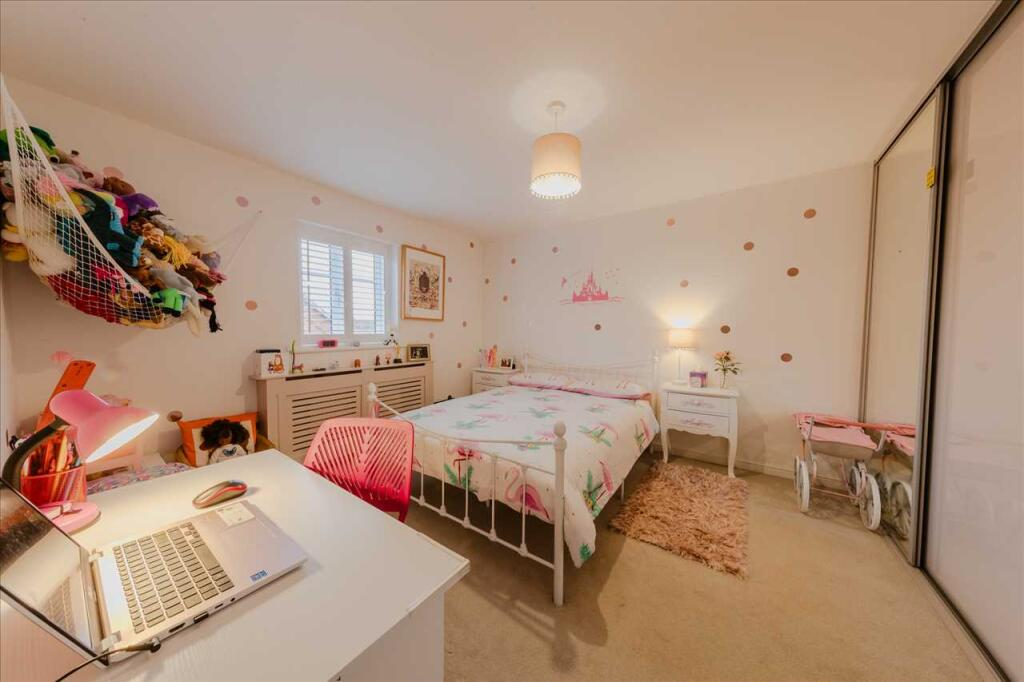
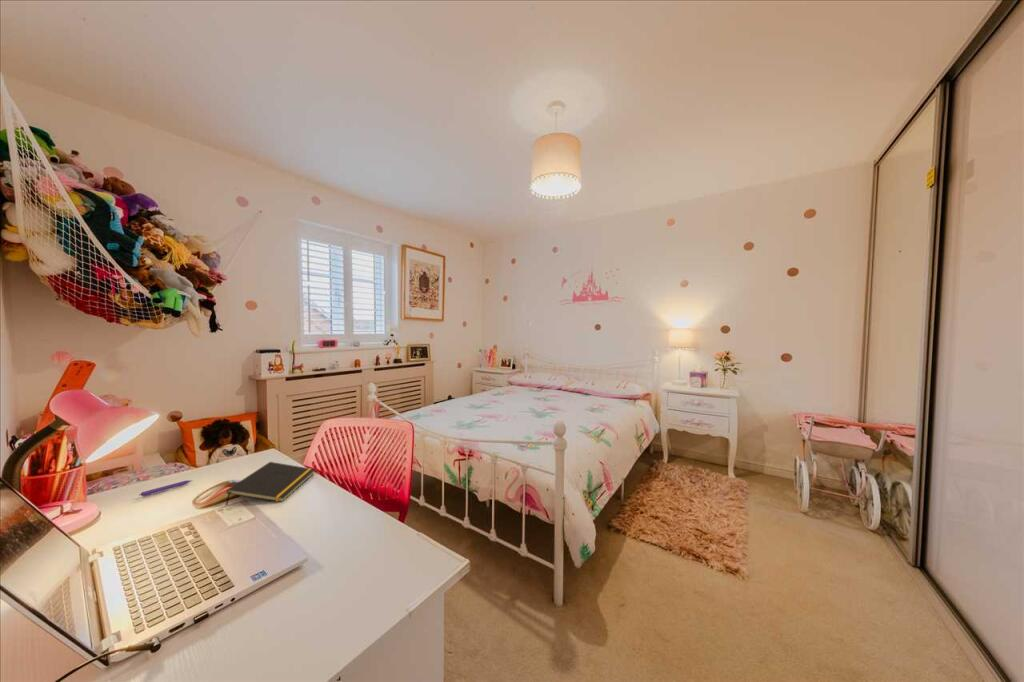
+ notepad [225,461,316,506]
+ pen [138,479,194,498]
